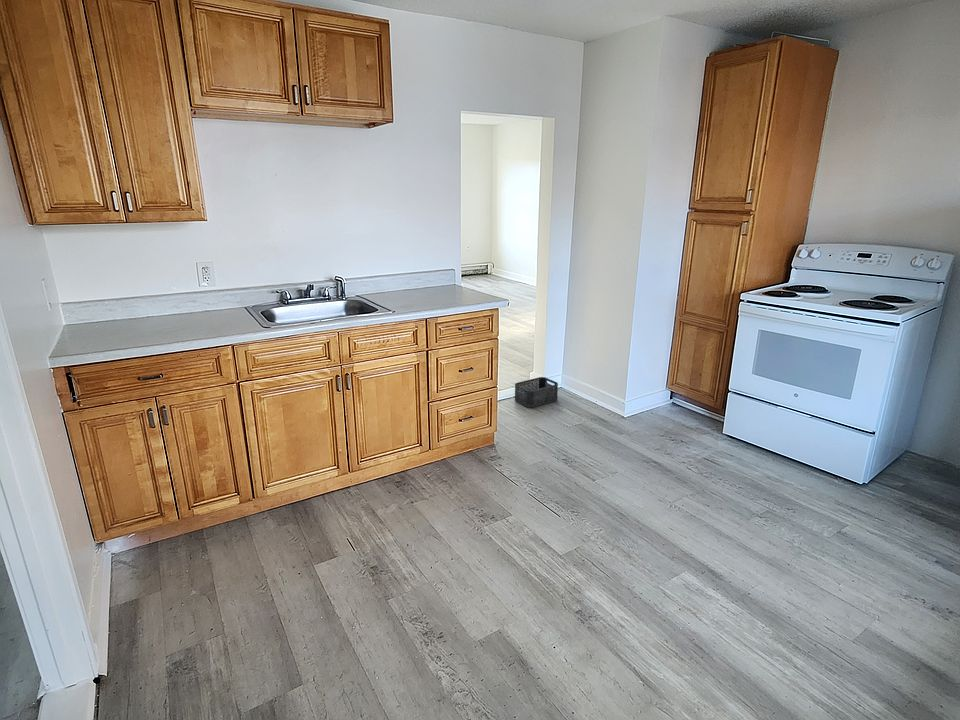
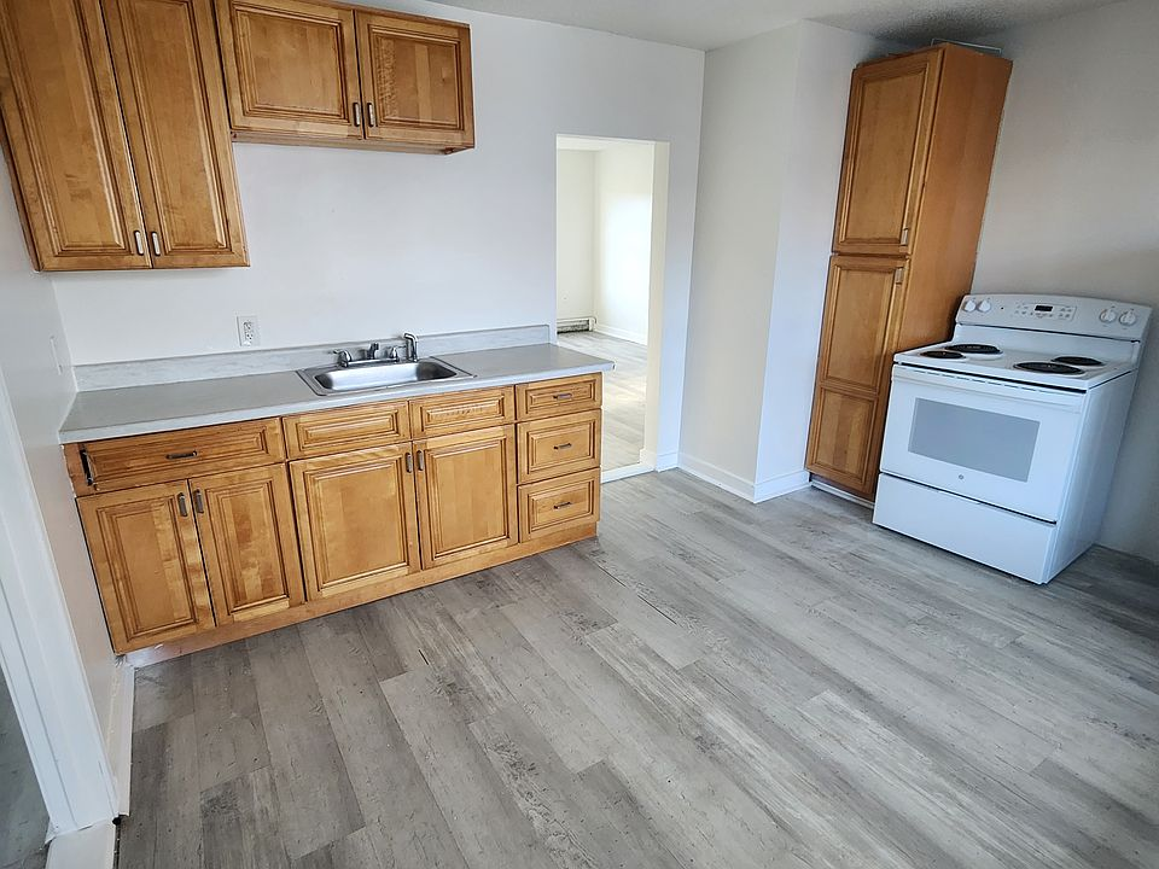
- storage bin [514,376,559,408]
